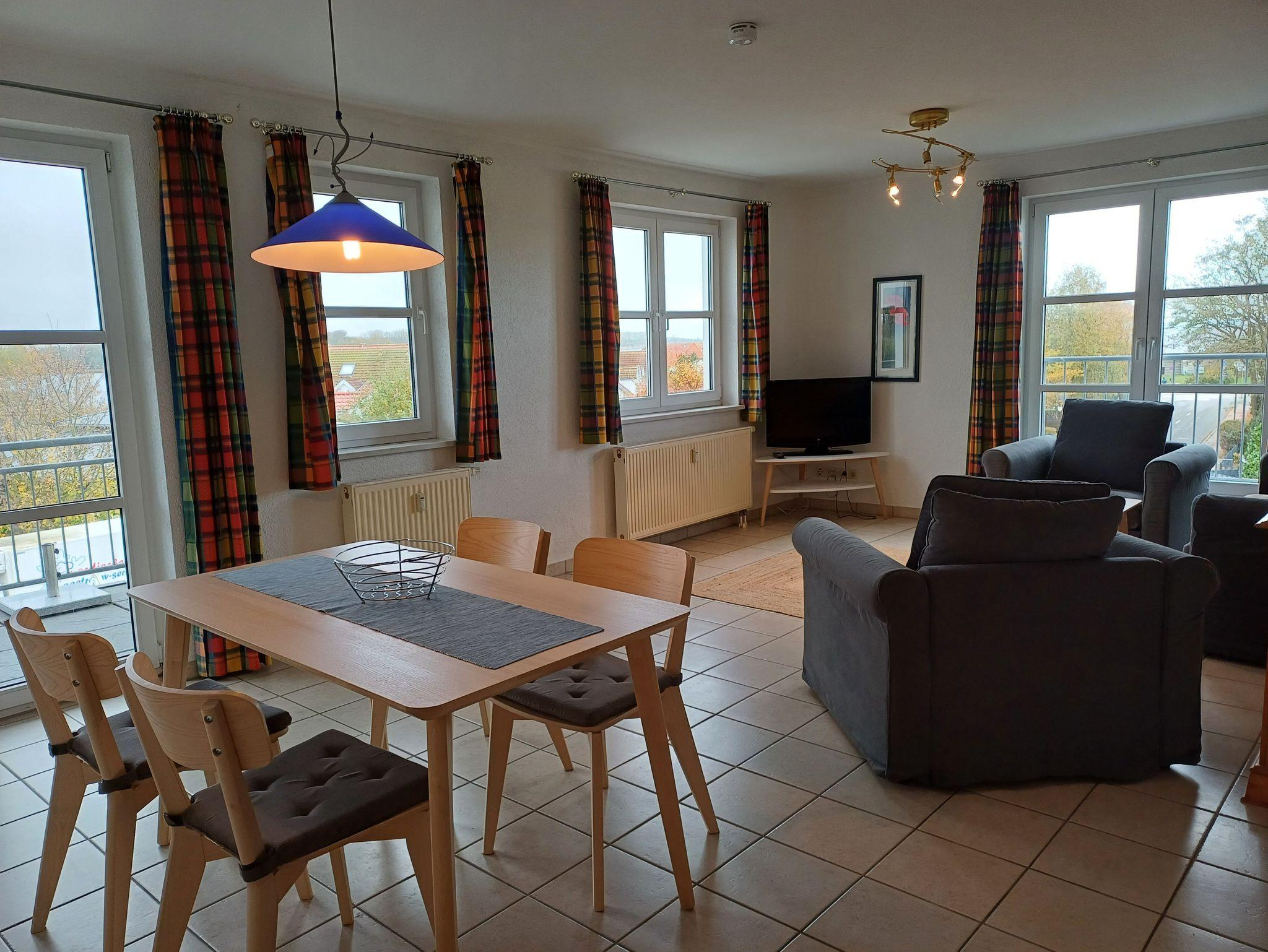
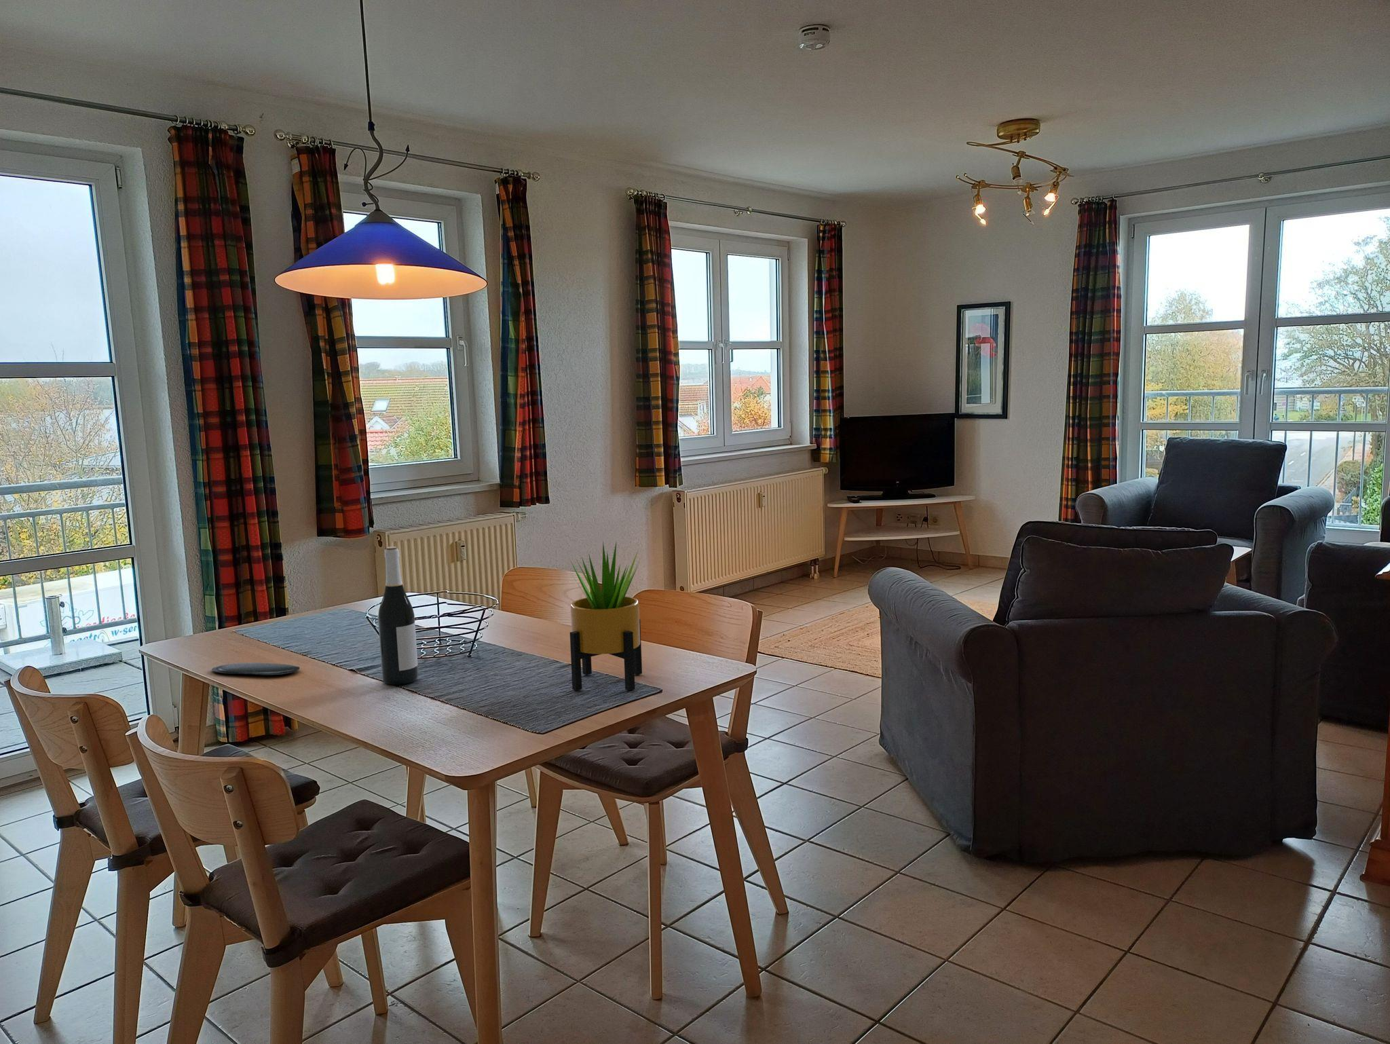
+ oval tray [212,662,300,676]
+ wine bottle [377,546,419,685]
+ potted plant [560,541,645,691]
